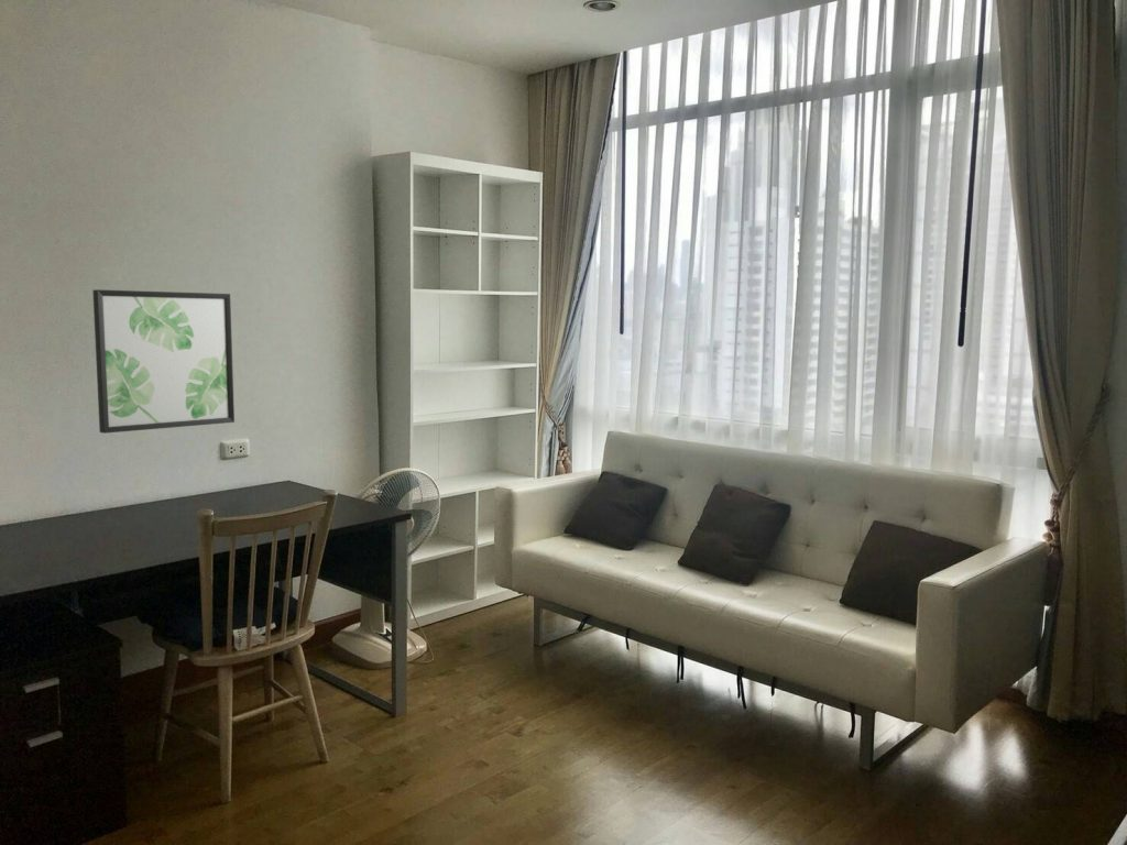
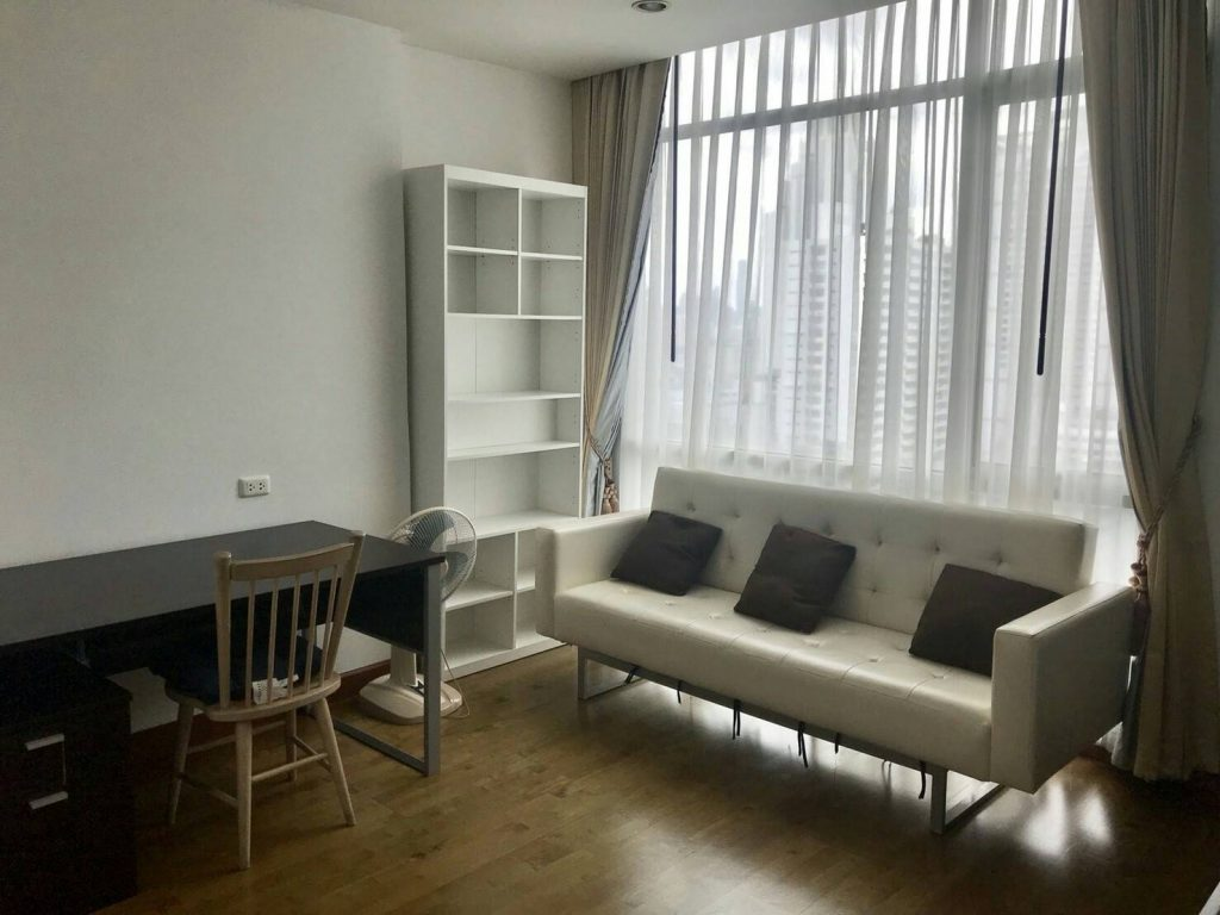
- wall art [91,288,236,435]
